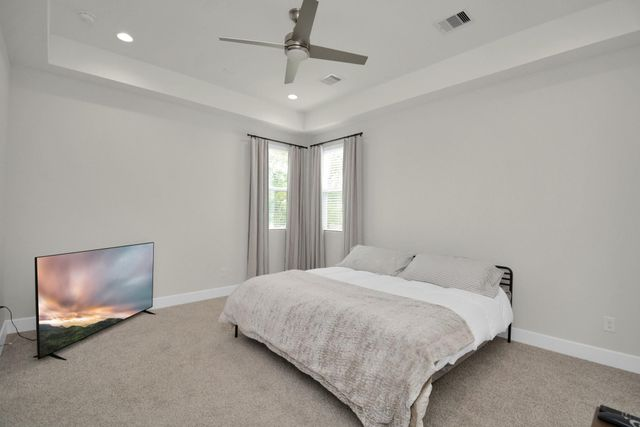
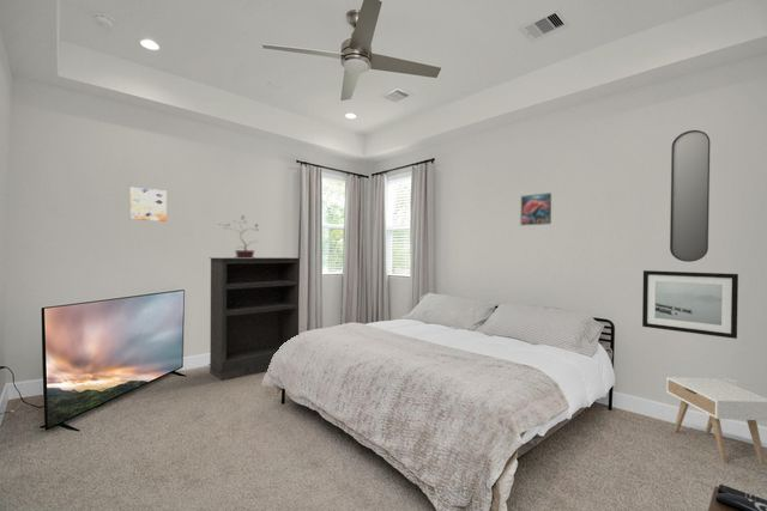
+ potted plant [218,214,260,258]
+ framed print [520,191,552,226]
+ nightstand [665,376,767,466]
+ wall art [641,269,739,340]
+ bookshelf [207,256,301,382]
+ home mirror [669,129,712,263]
+ wall art [128,187,168,223]
